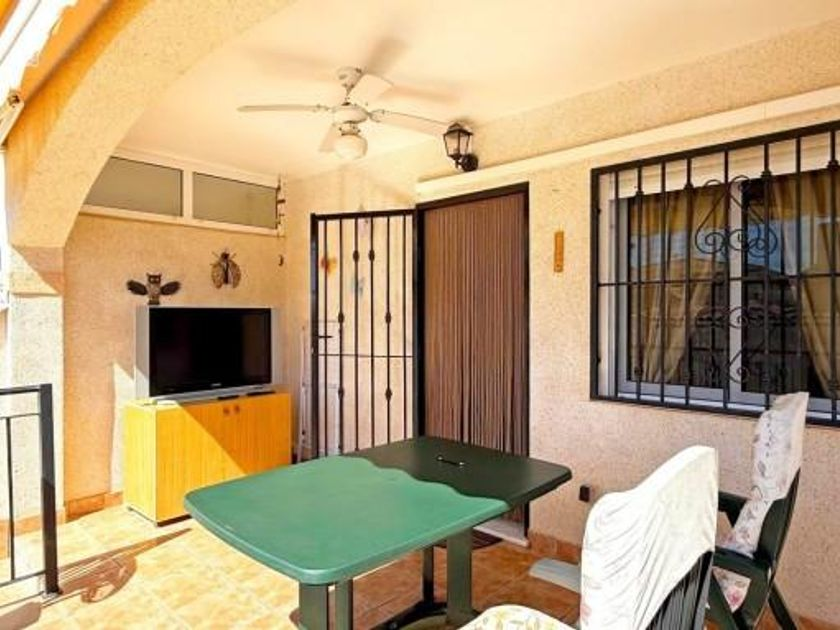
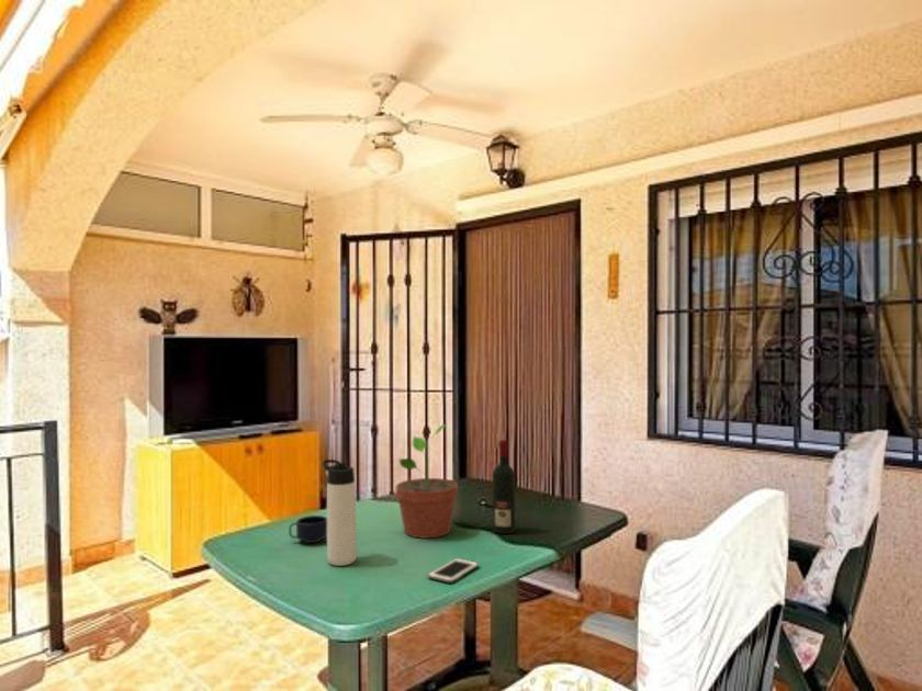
+ cell phone [427,557,480,585]
+ thermos bottle [322,458,358,567]
+ alcohol [492,439,517,535]
+ mug [288,514,327,544]
+ potted plant [395,422,459,540]
